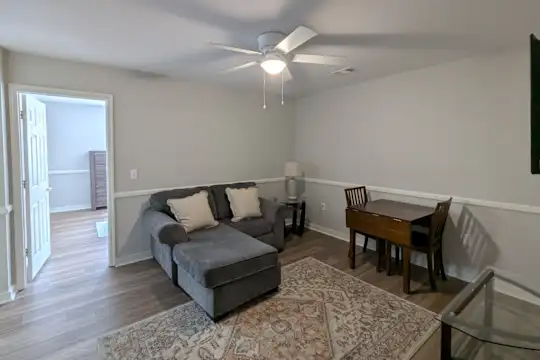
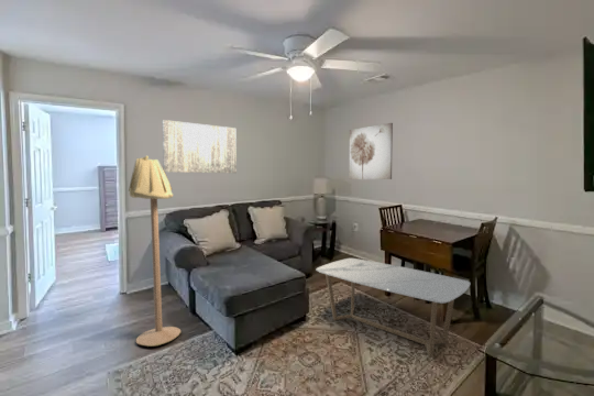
+ wall art [348,122,394,180]
+ floor lamp [128,155,182,348]
+ wall art [162,119,238,174]
+ coffee table [315,257,472,359]
